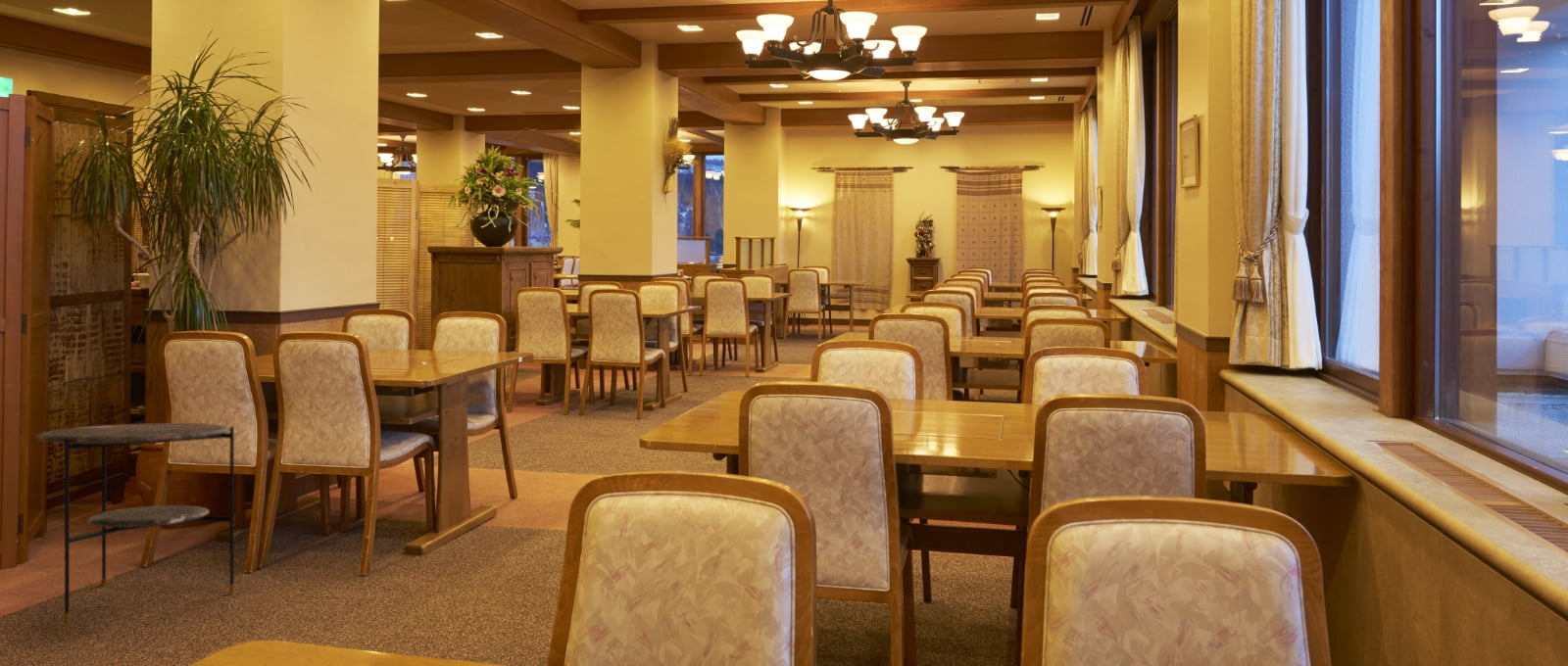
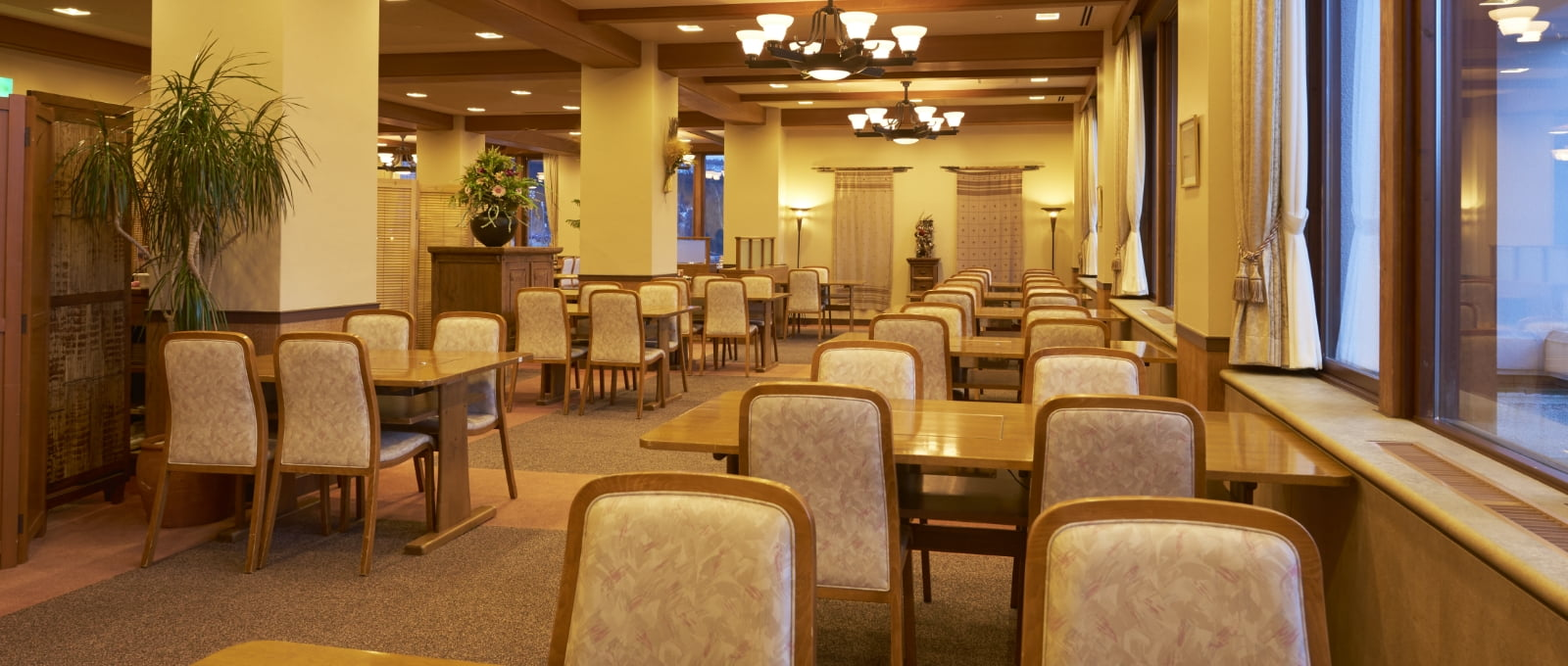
- side table [34,422,235,626]
